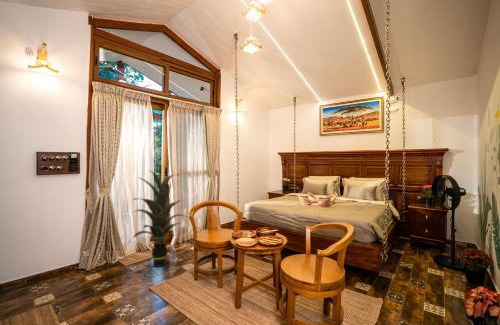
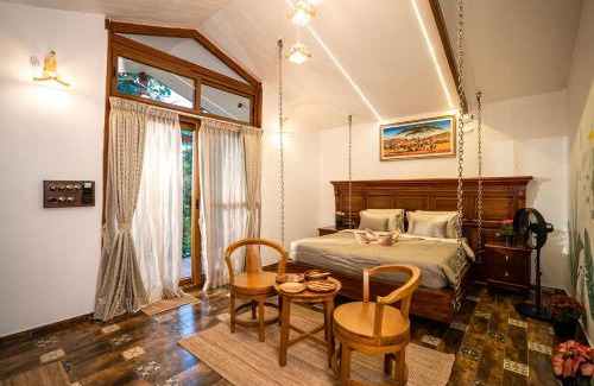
- indoor plant [130,170,188,268]
